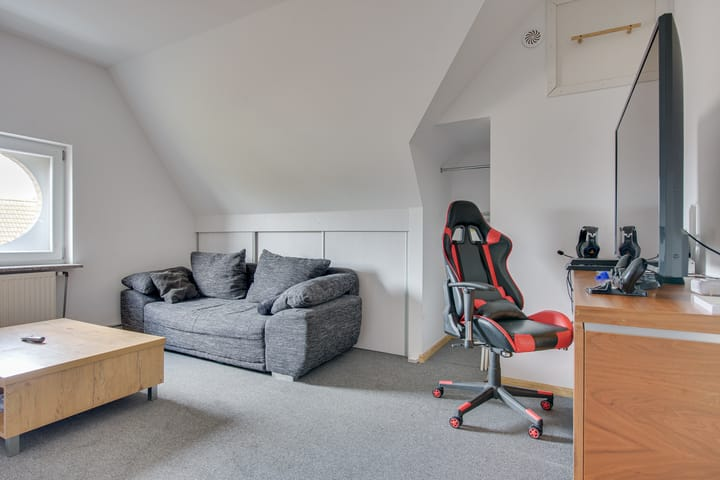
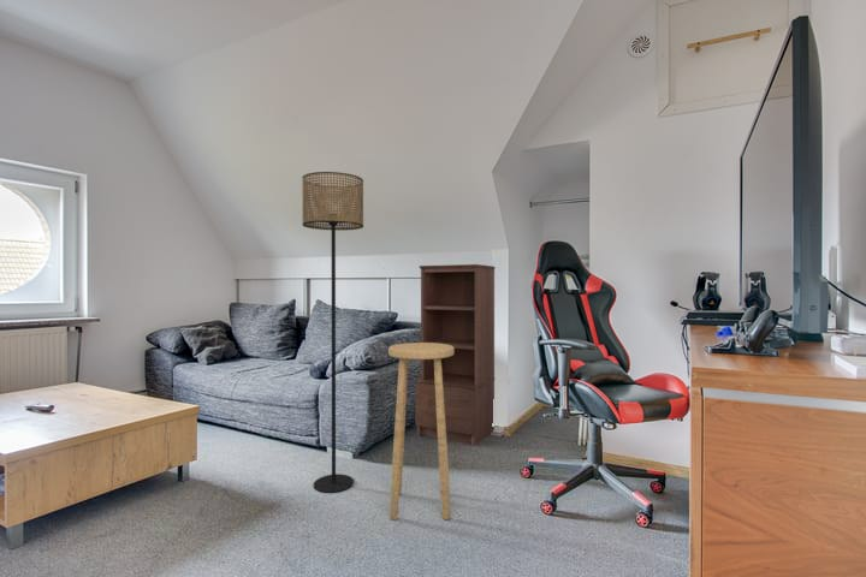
+ floor lamp [301,171,364,494]
+ stool [387,341,455,522]
+ shelving unit [414,263,496,447]
